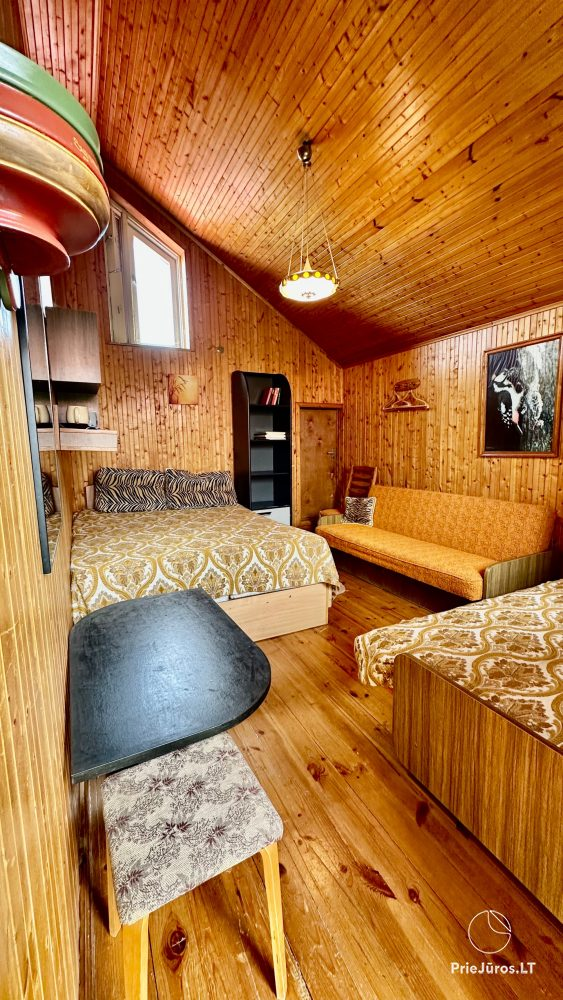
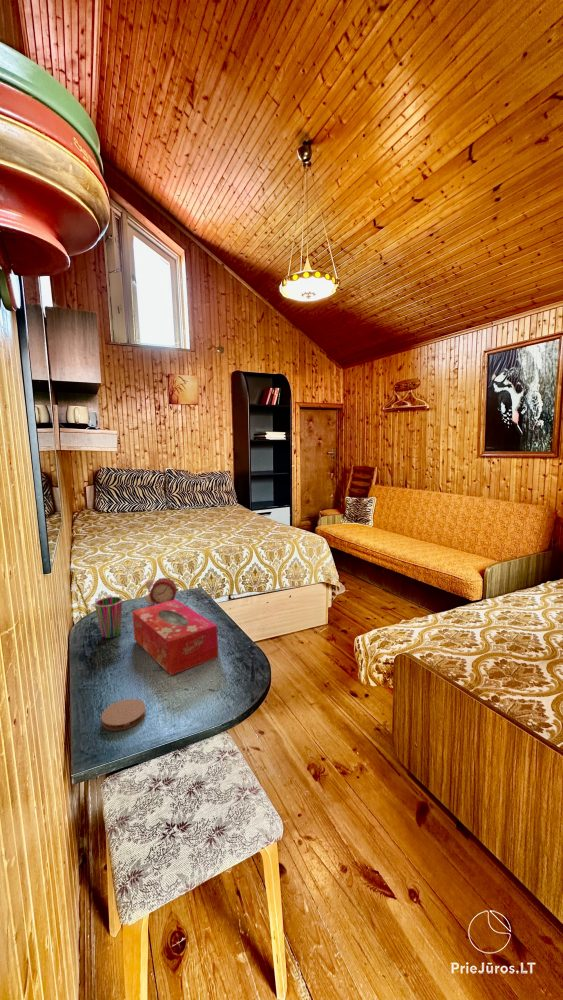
+ coaster [100,698,147,732]
+ tissue box [131,598,220,676]
+ cup [94,596,124,639]
+ alarm clock [140,577,180,605]
